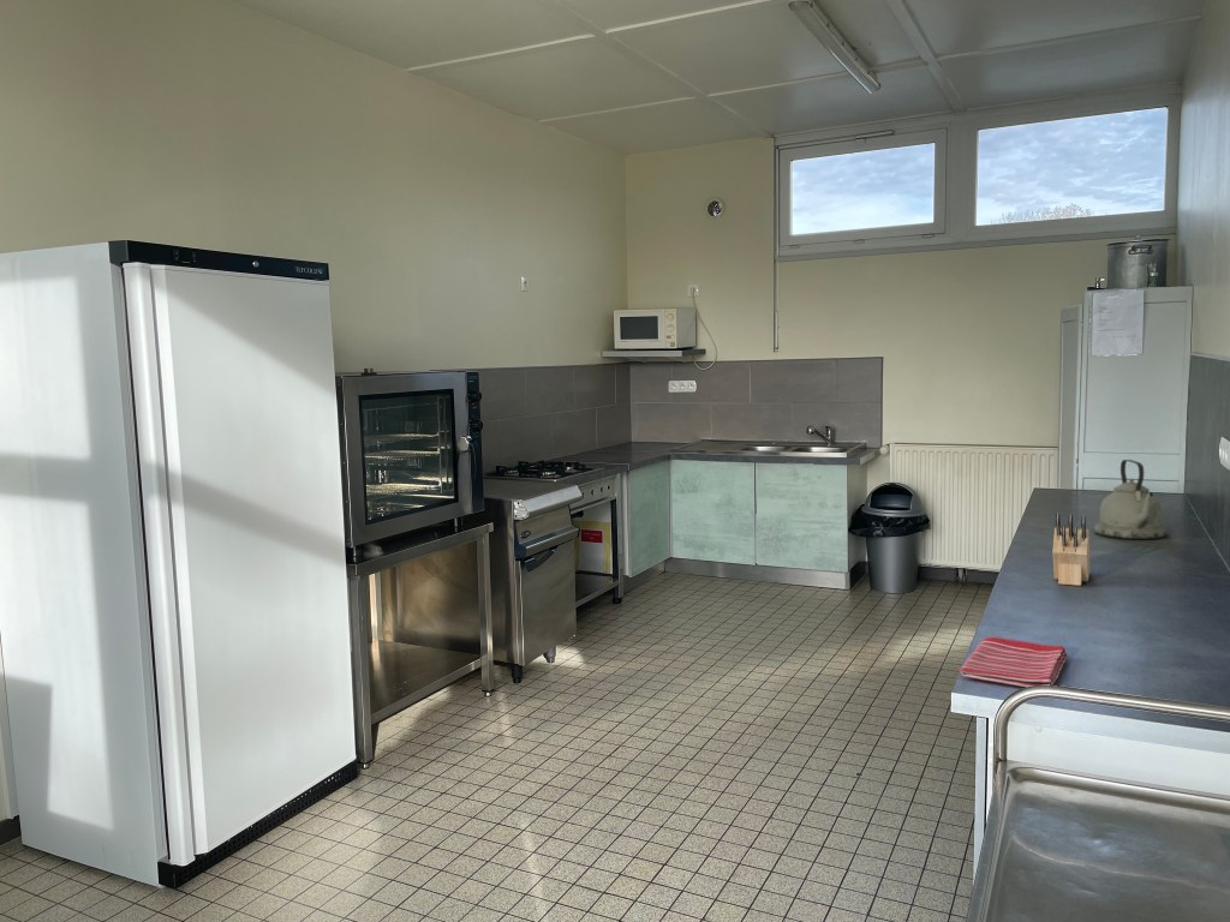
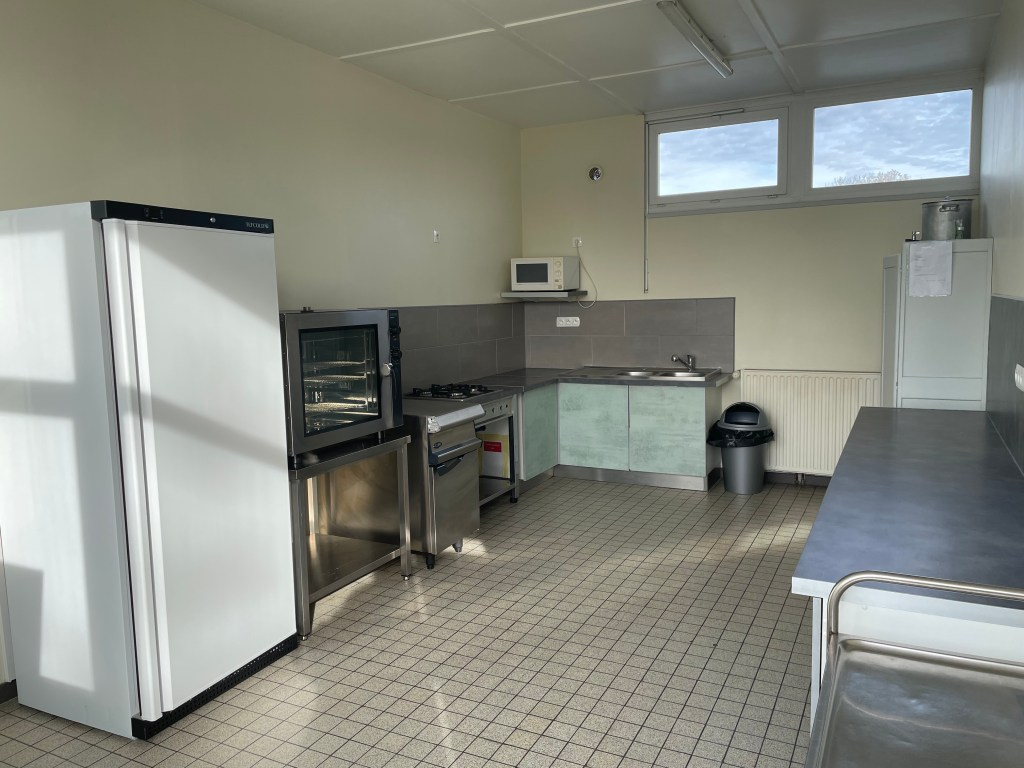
- knife block [1051,513,1091,587]
- kettle [1093,459,1169,540]
- dish towel [959,636,1068,688]
